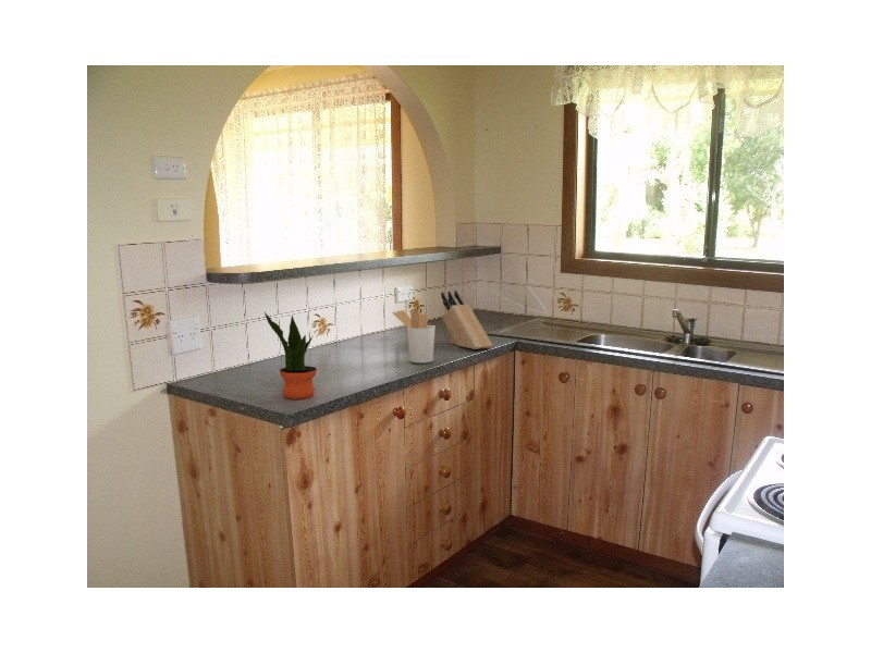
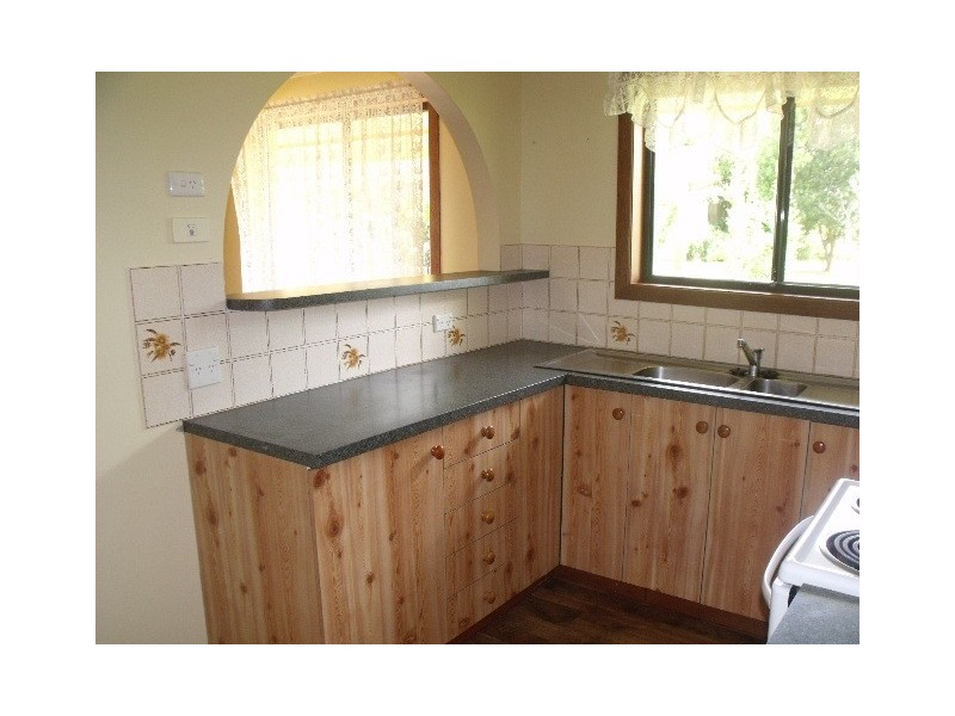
- knife block [440,289,494,350]
- utensil holder [392,309,437,364]
- potted plant [263,311,318,401]
